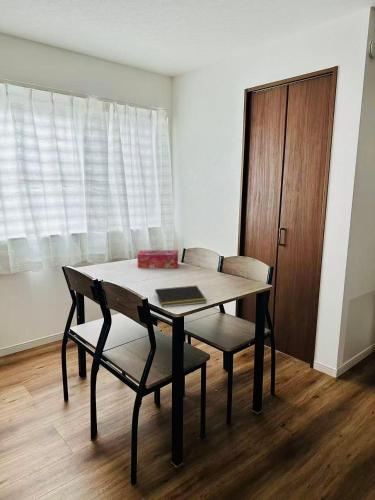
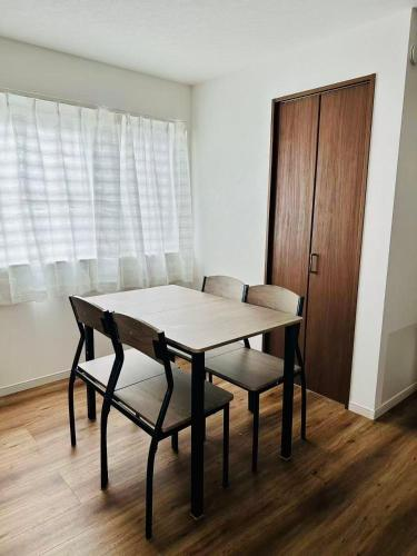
- notepad [153,285,208,309]
- tissue box [137,249,179,269]
